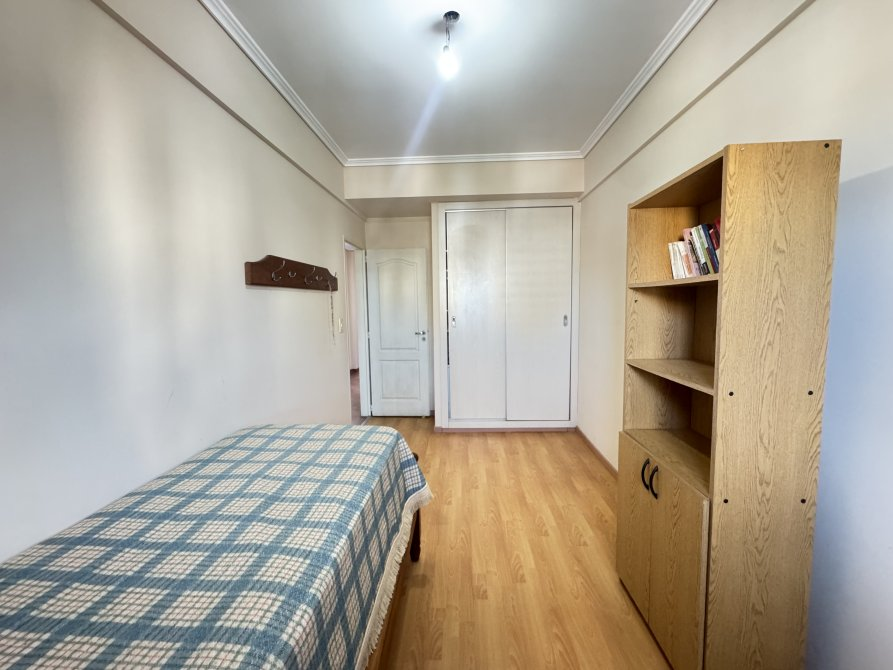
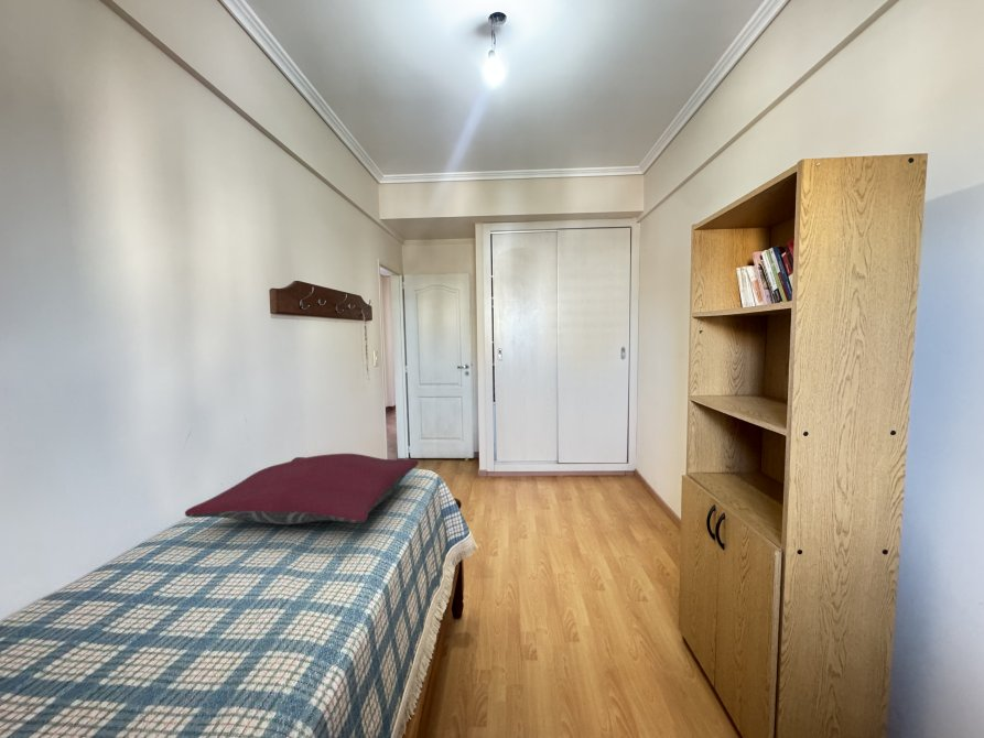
+ pillow [184,453,420,525]
